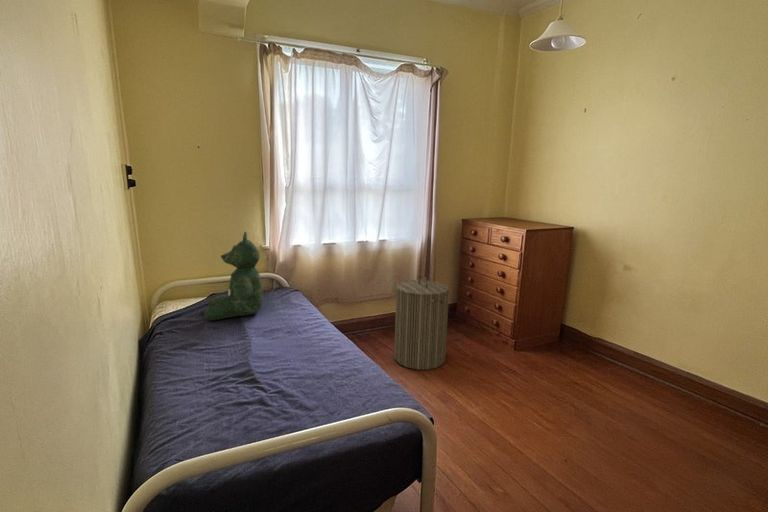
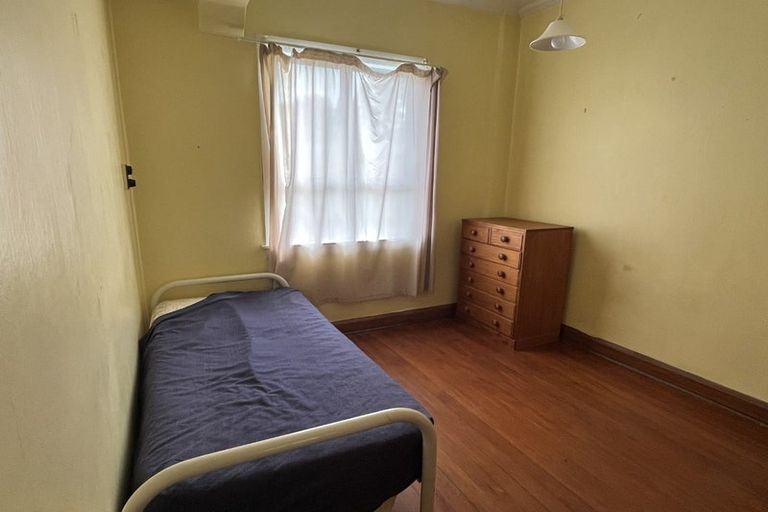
- laundry hamper [393,273,450,371]
- teddy bear [203,231,264,322]
